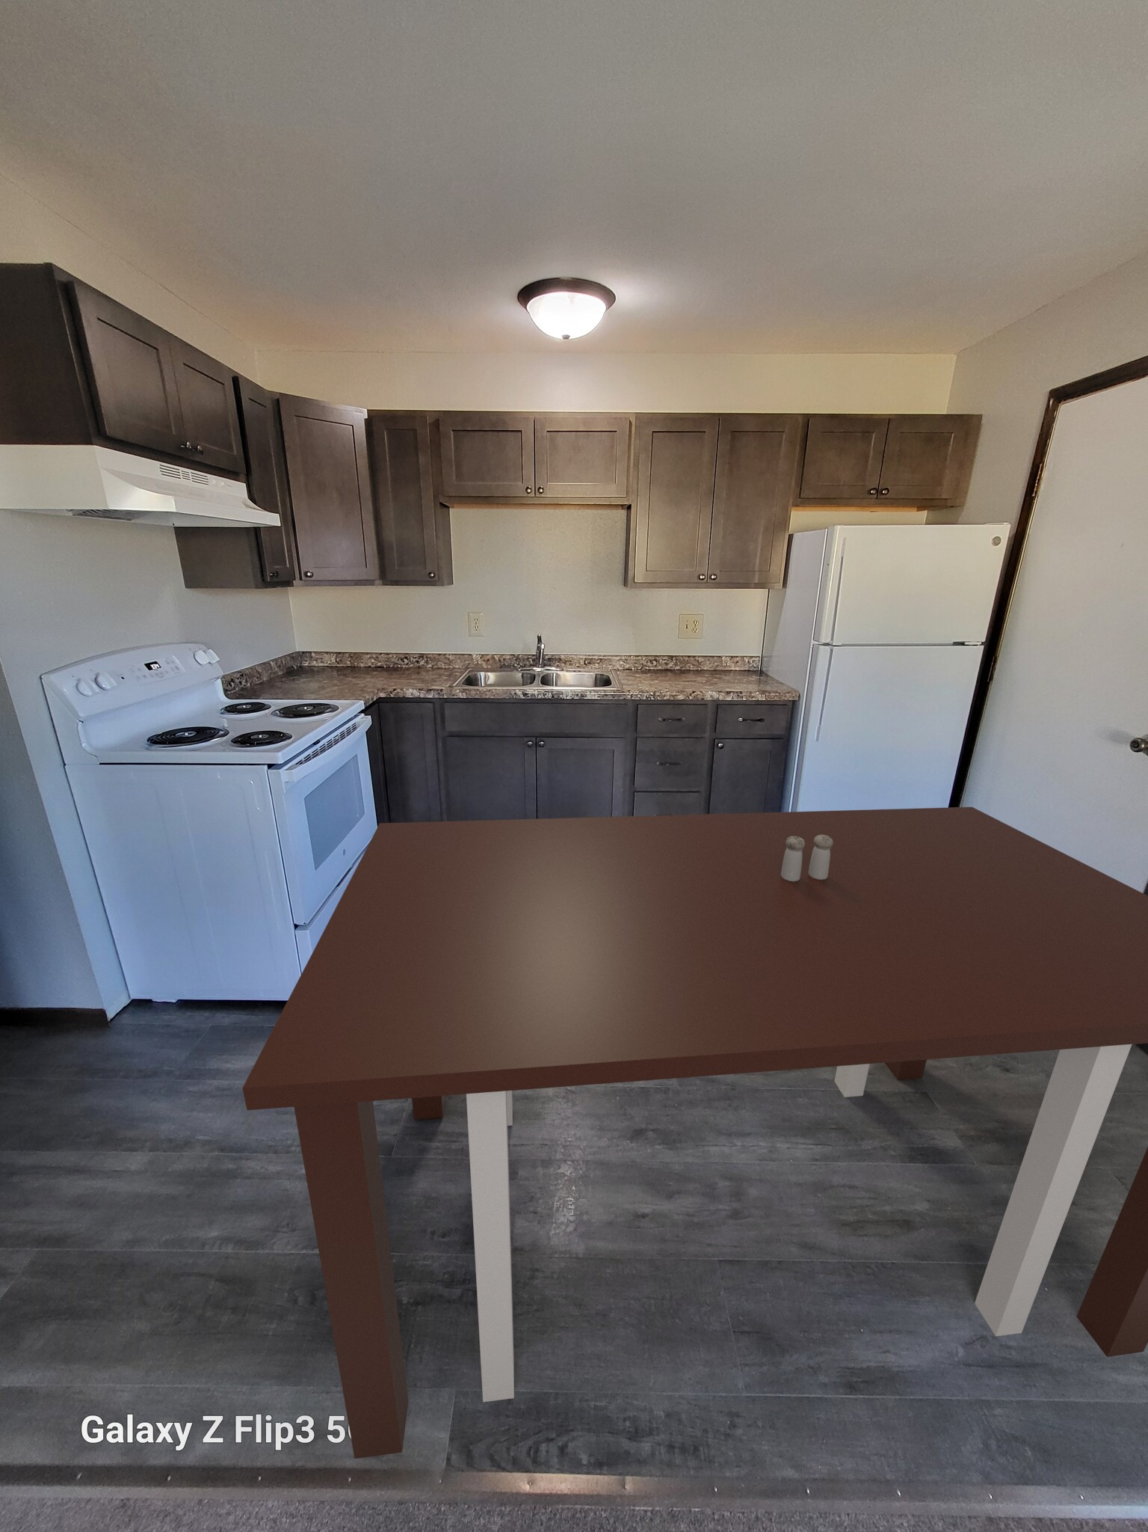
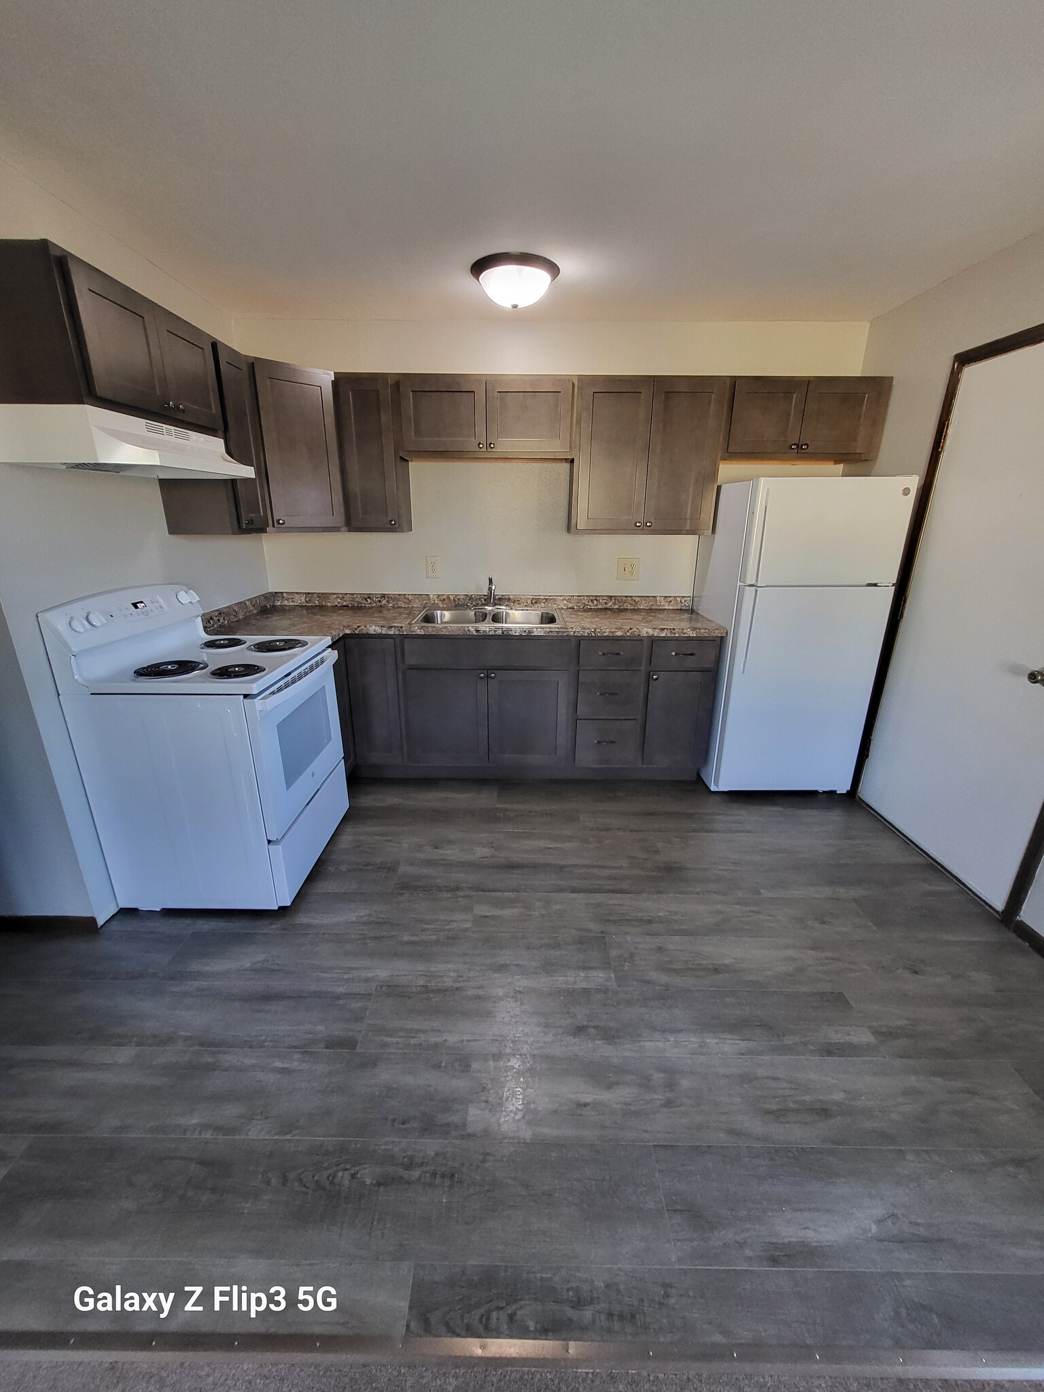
- salt and pepper shaker [781,835,833,881]
- dining table [242,806,1148,1460]
